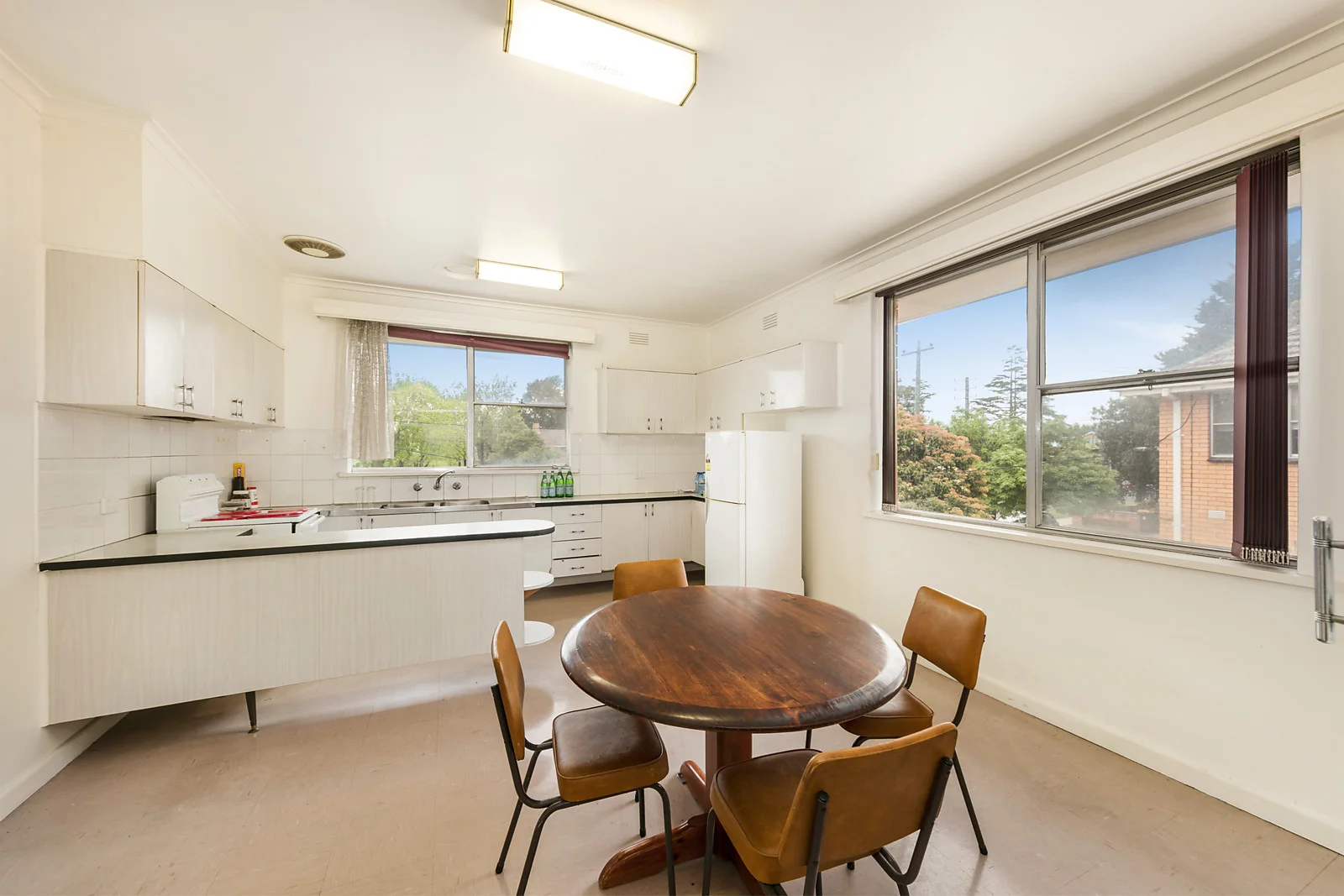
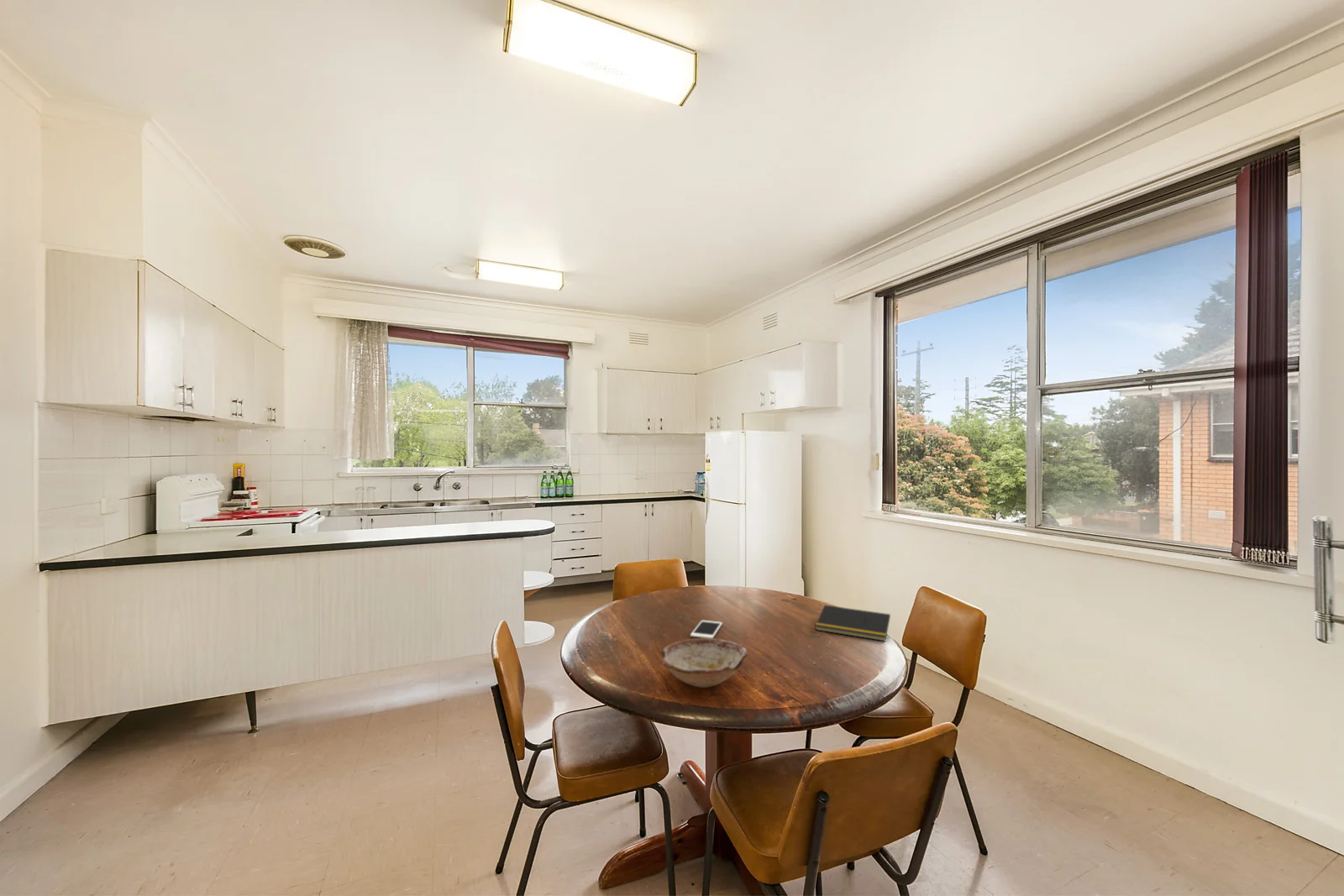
+ cell phone [690,620,723,638]
+ notepad [815,605,891,642]
+ bowl [659,637,749,689]
